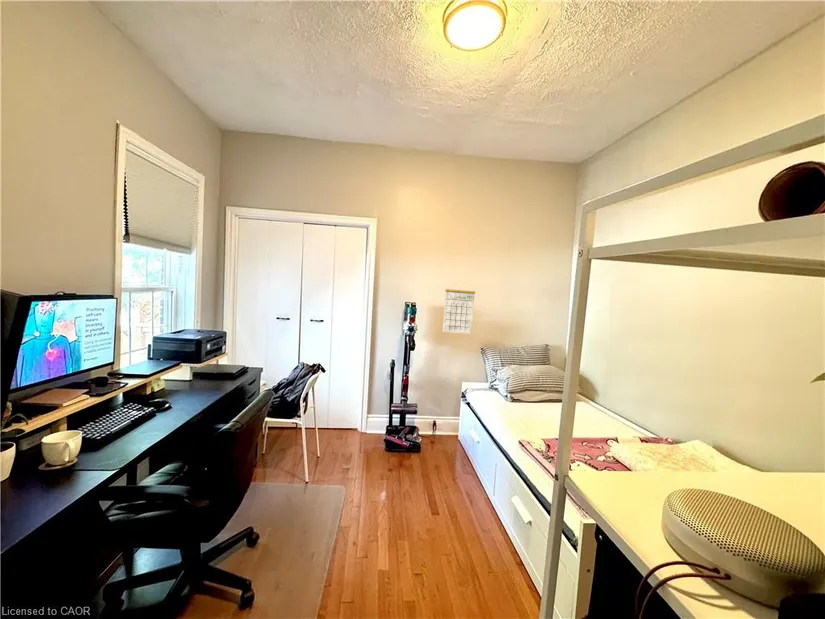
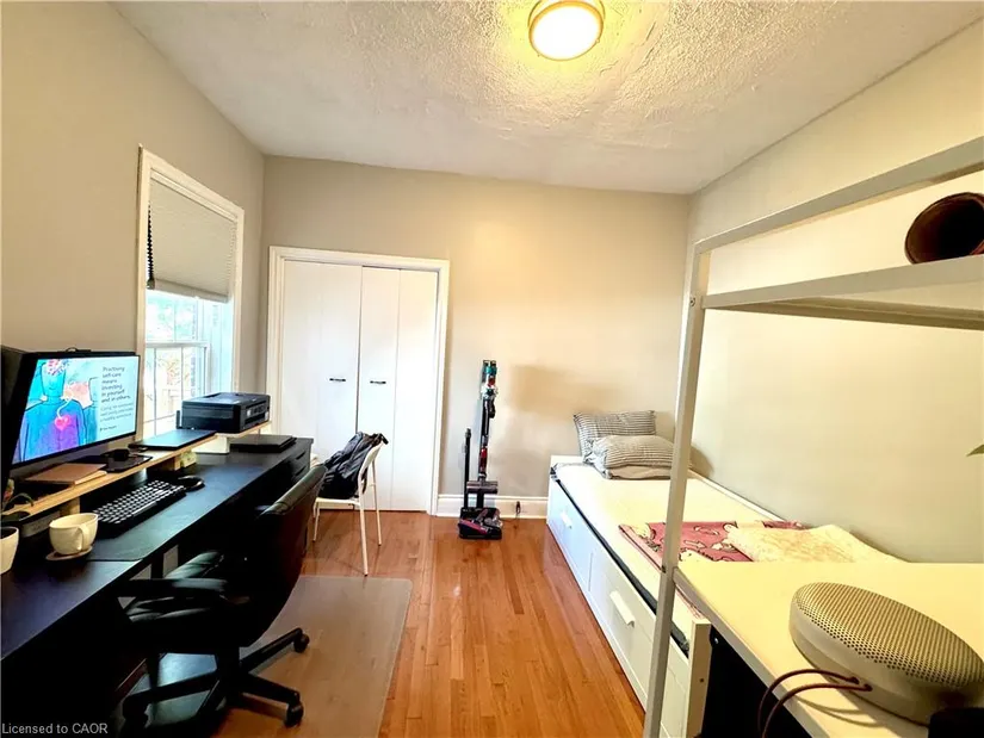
- calendar [442,279,476,334]
